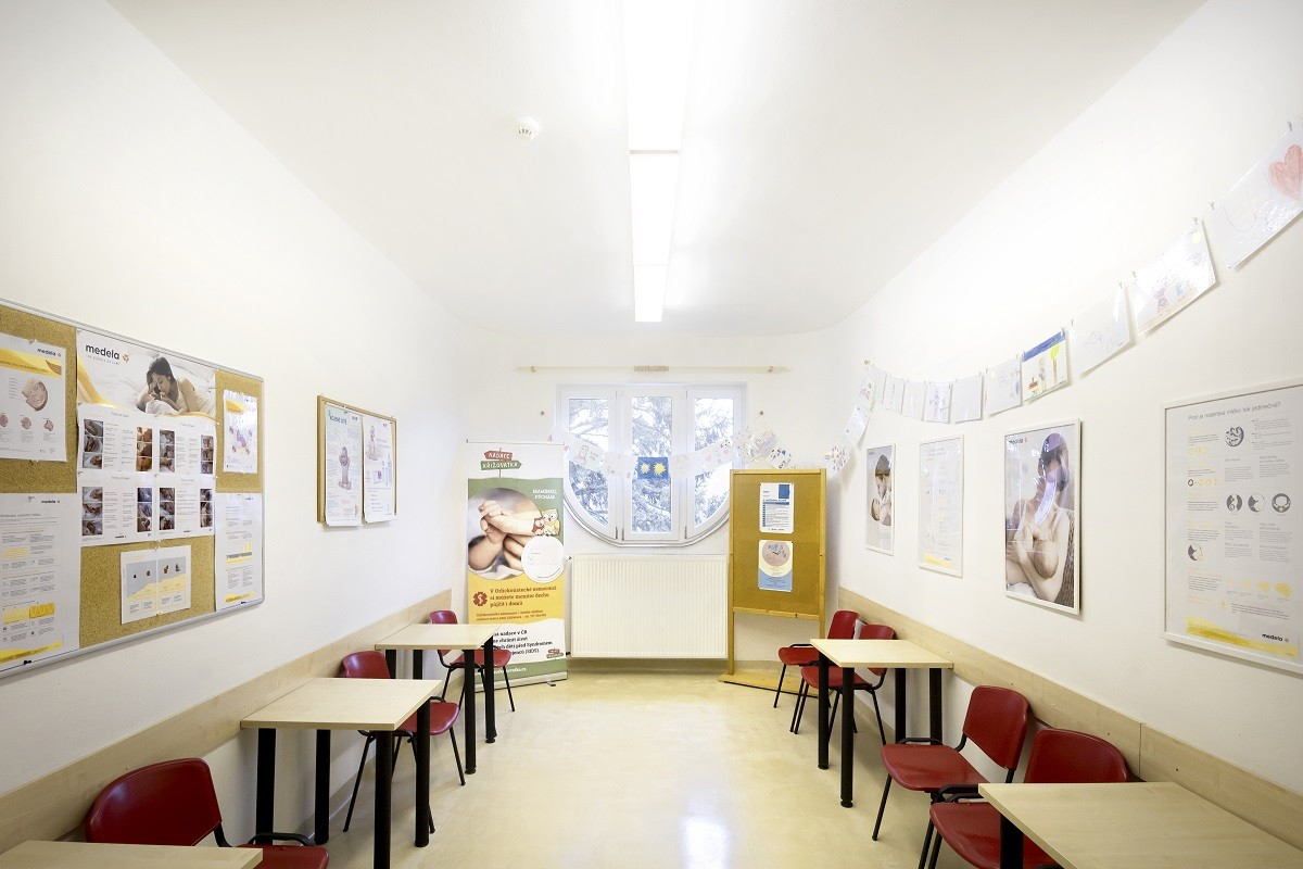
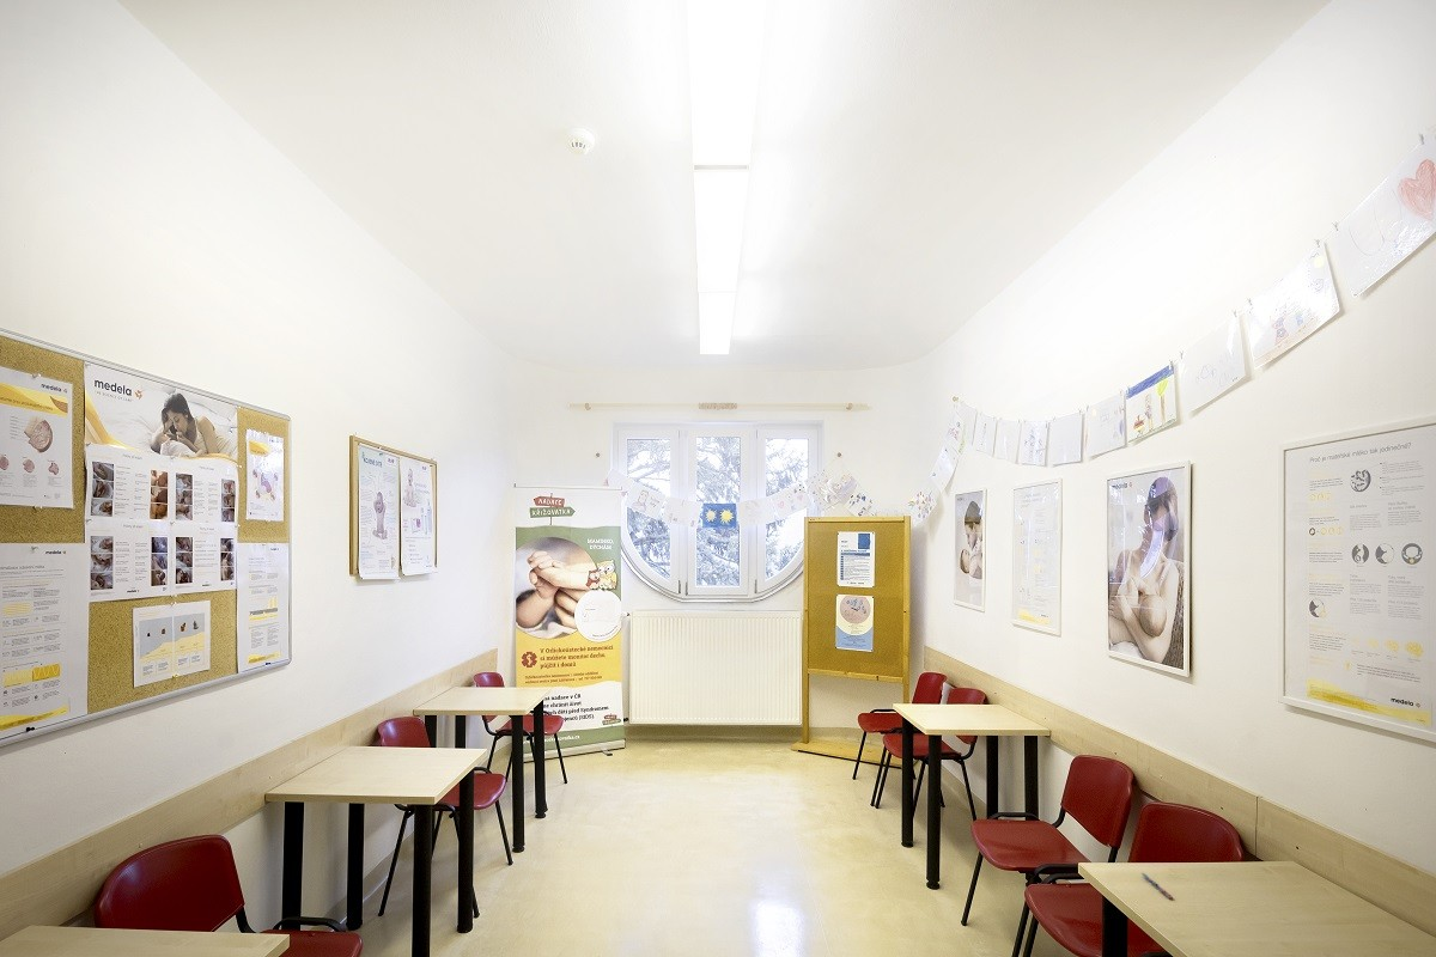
+ pen [1140,871,1174,901]
